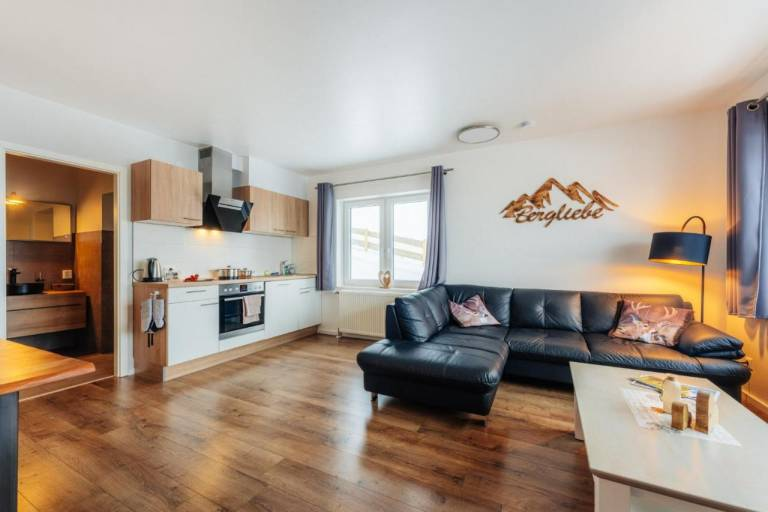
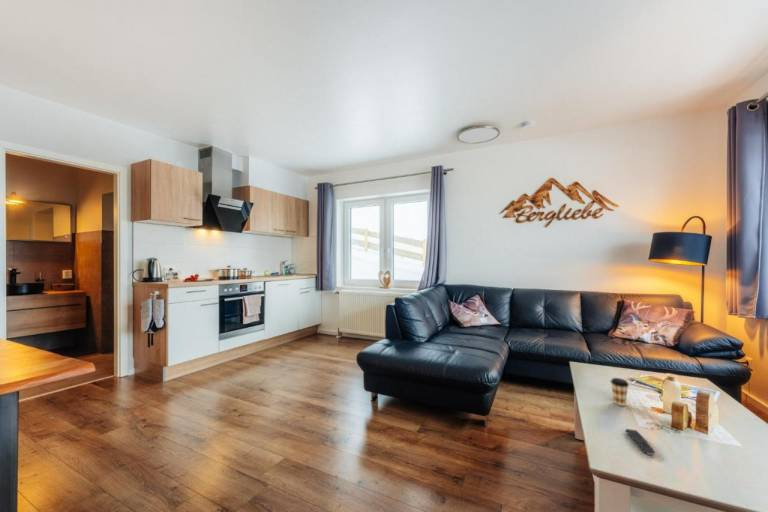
+ remote control [625,428,656,456]
+ coffee cup [609,377,630,407]
